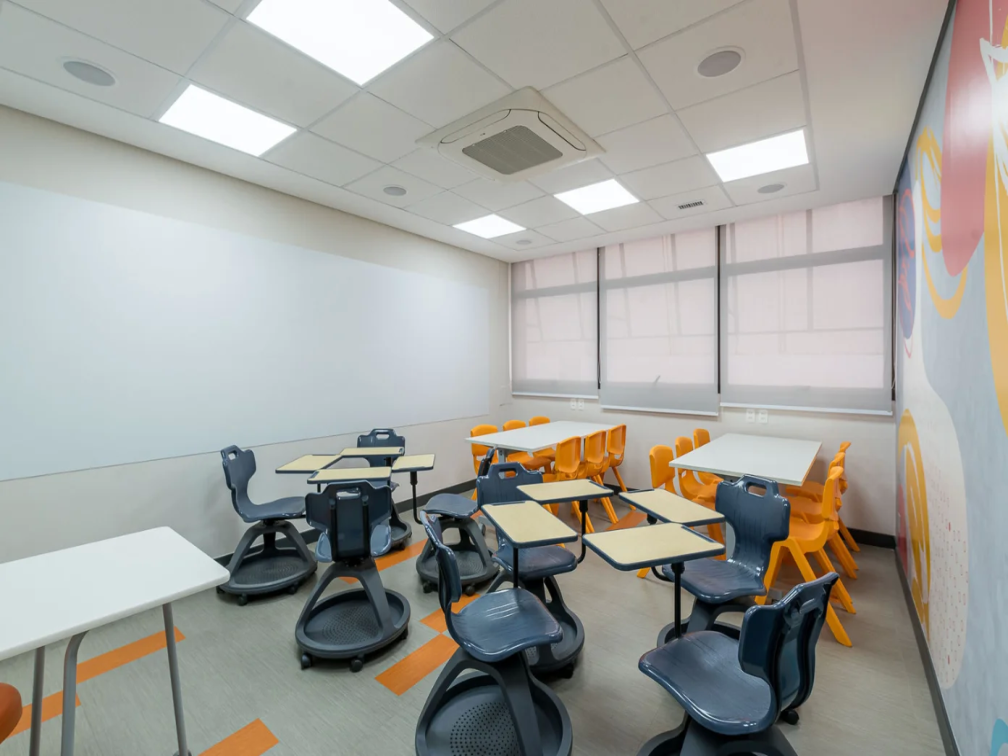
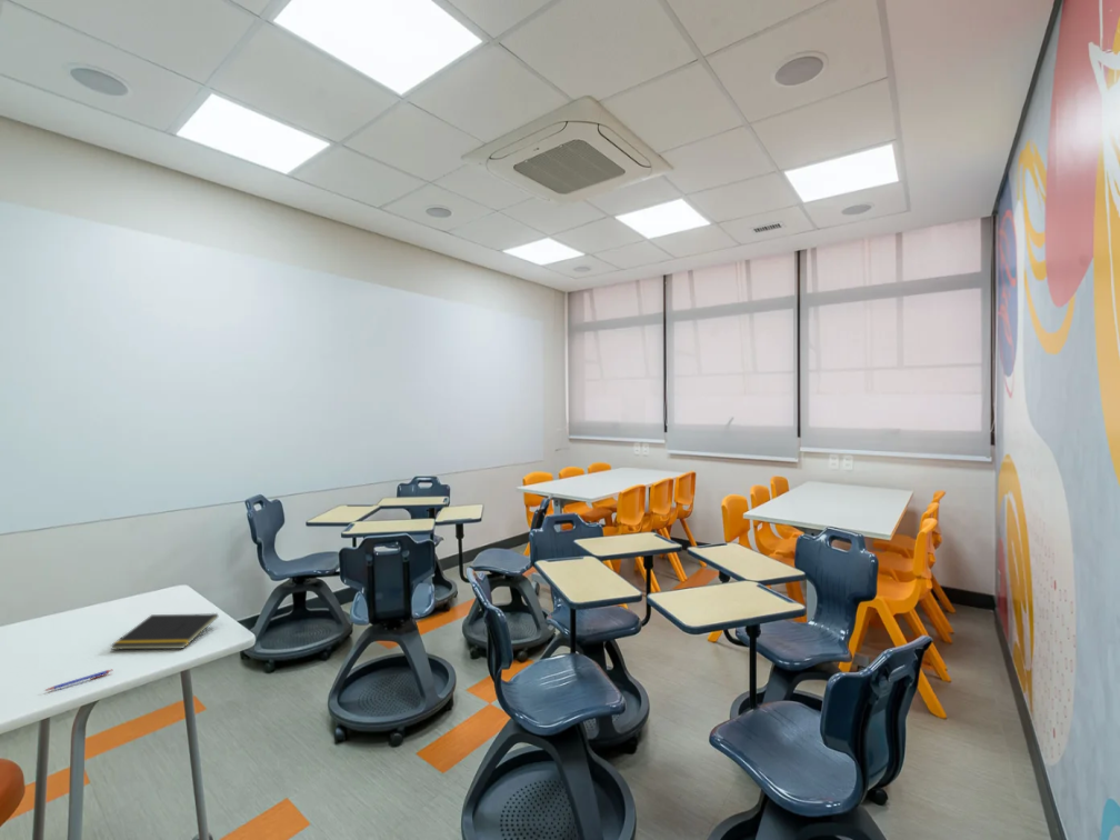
+ notepad [109,612,219,651]
+ pen [42,669,113,692]
